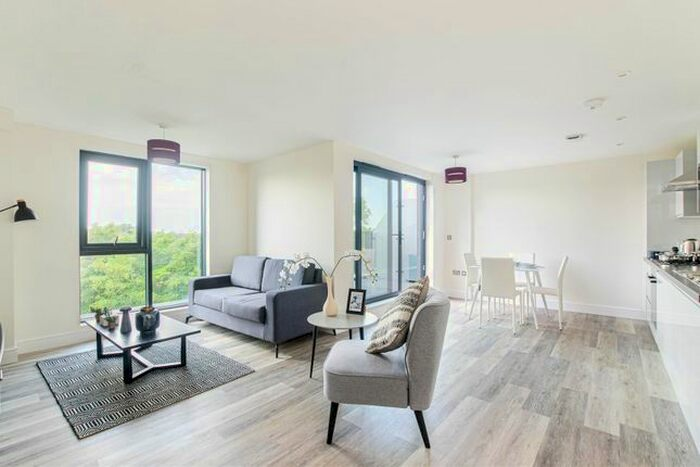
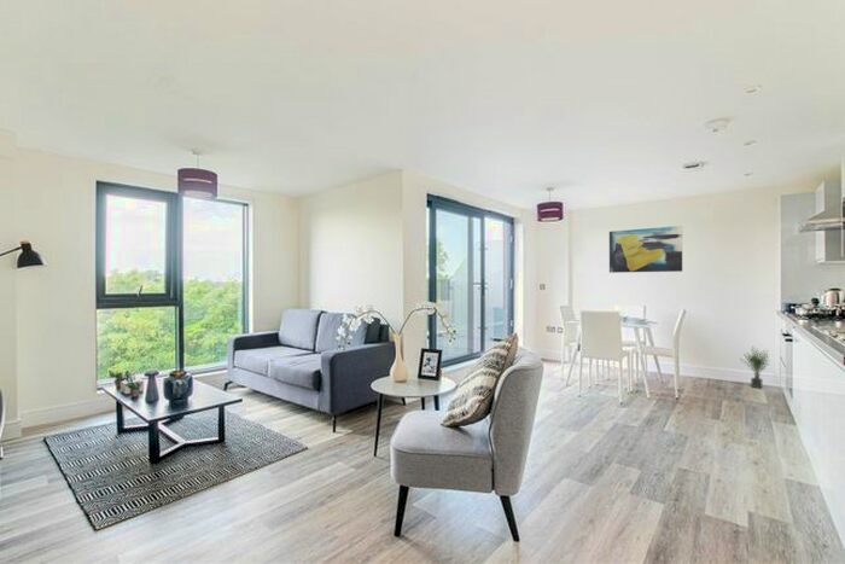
+ potted plant [739,345,771,389]
+ wall art [608,225,683,274]
